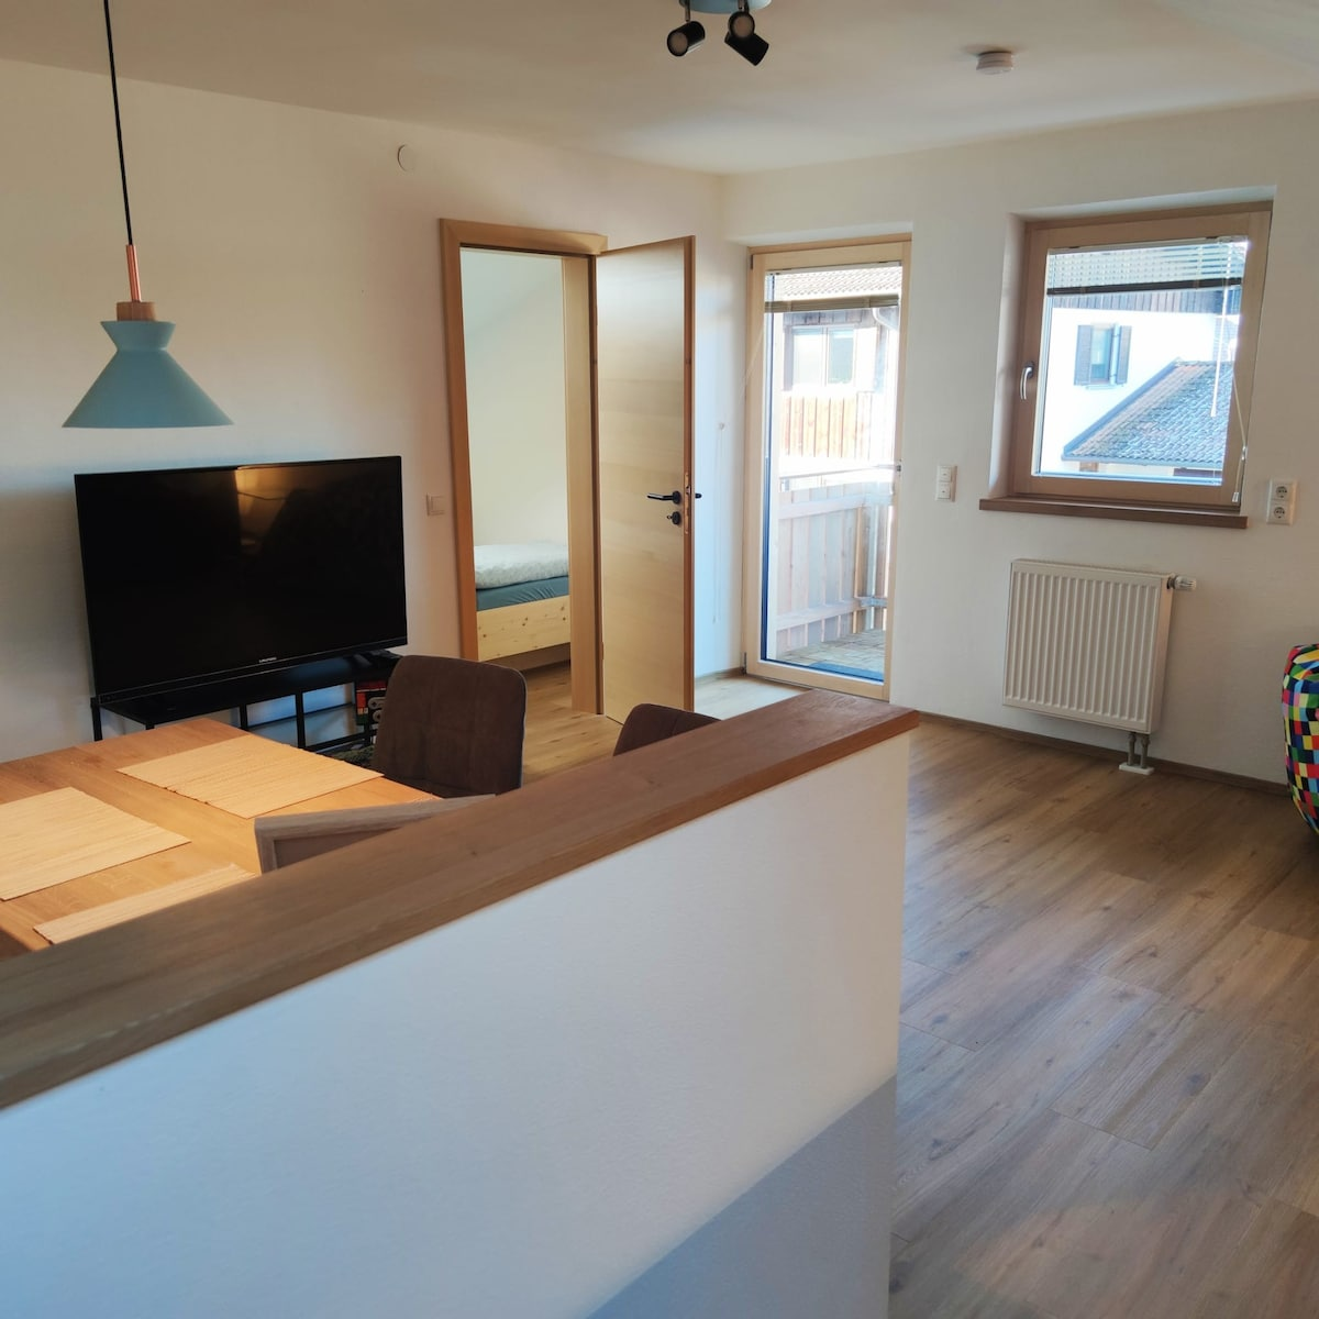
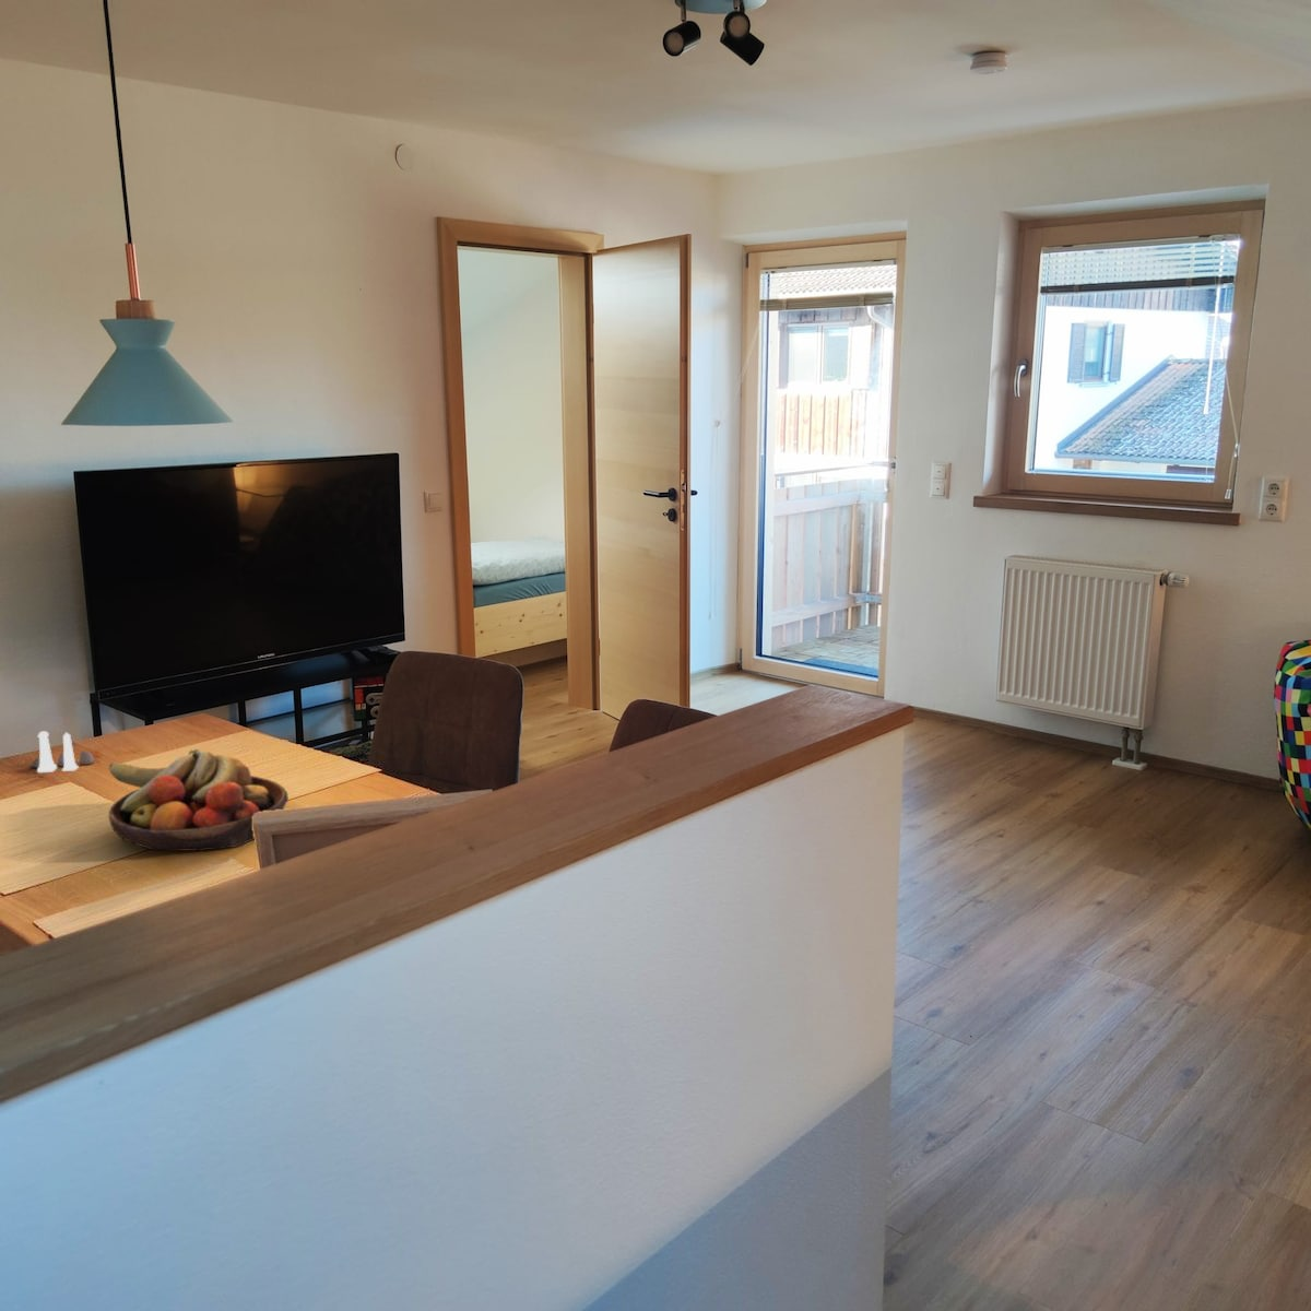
+ salt and pepper shaker set [30,730,95,773]
+ fruit bowl [108,748,289,852]
